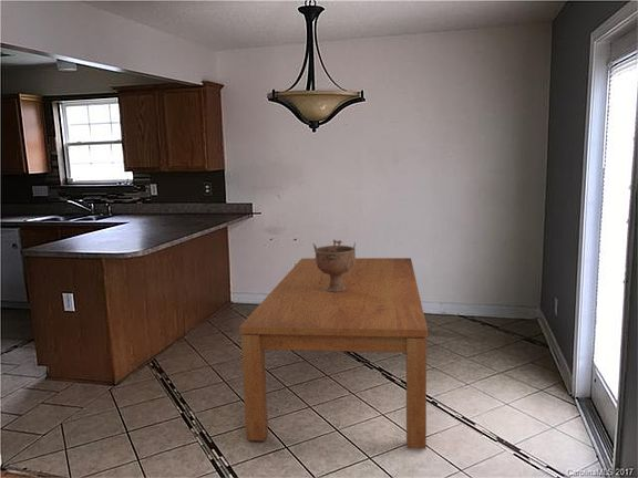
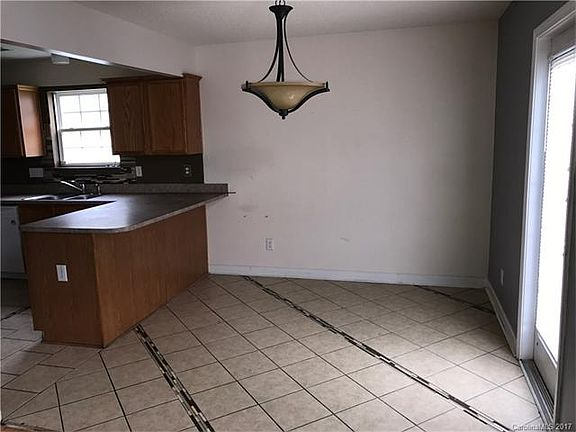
- dining table [238,257,429,450]
- decorative bowl [312,239,357,292]
